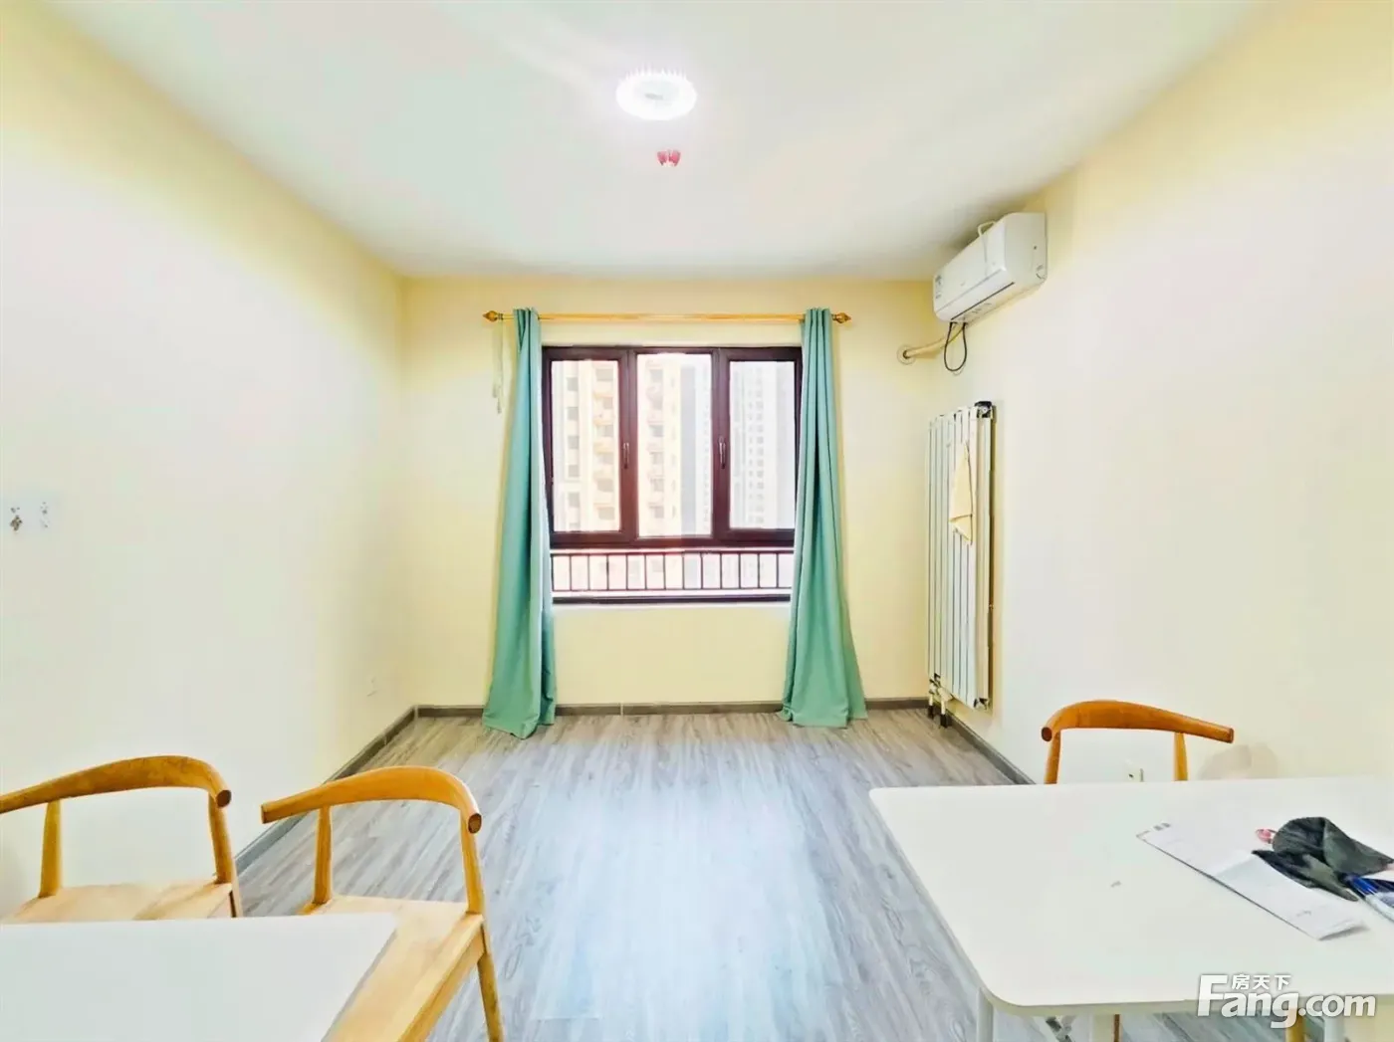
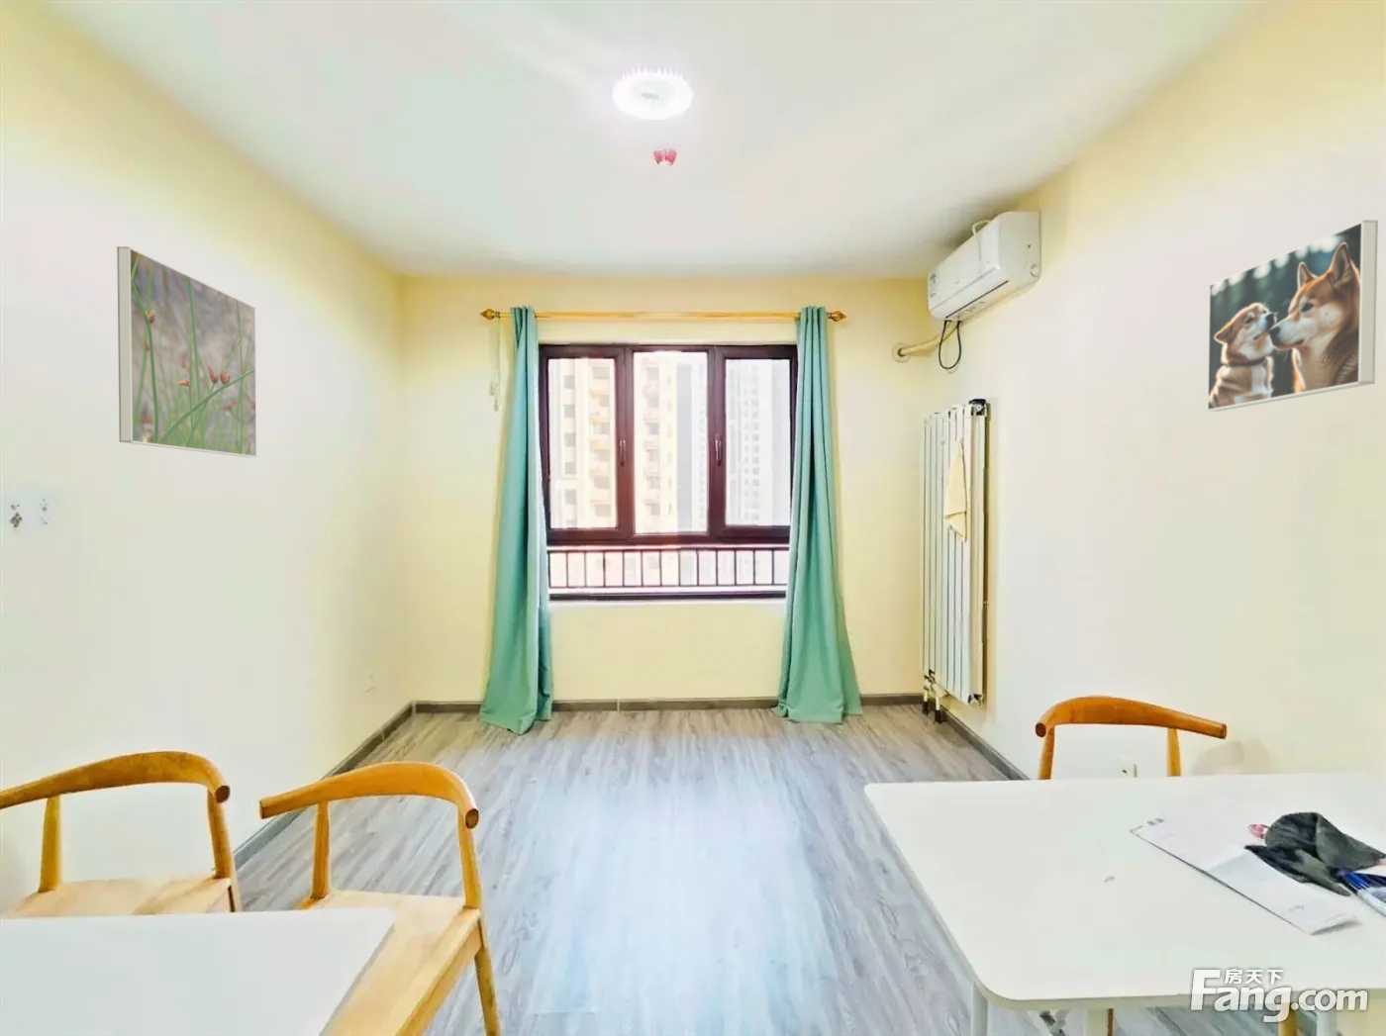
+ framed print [1206,219,1379,412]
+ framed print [115,245,257,458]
